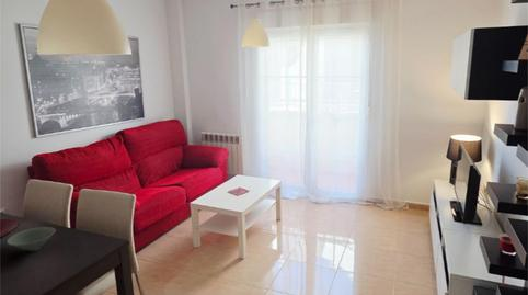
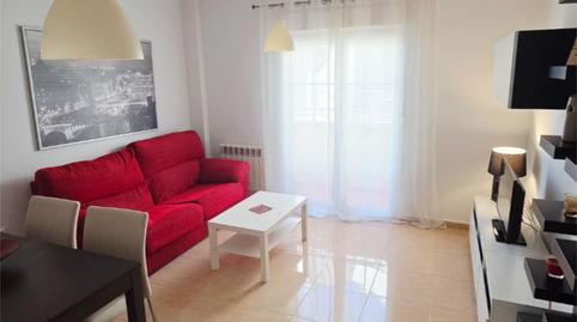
- bowl [5,226,57,252]
